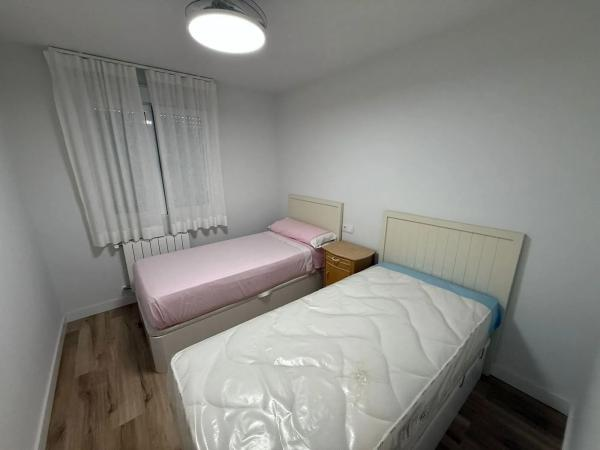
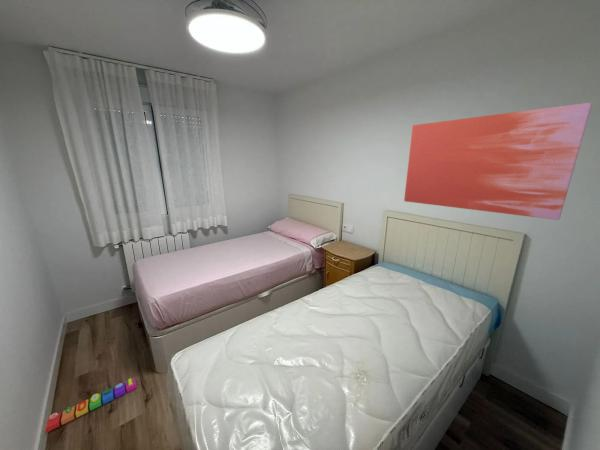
+ knob puzzle [45,376,138,434]
+ wall art [403,102,593,221]
